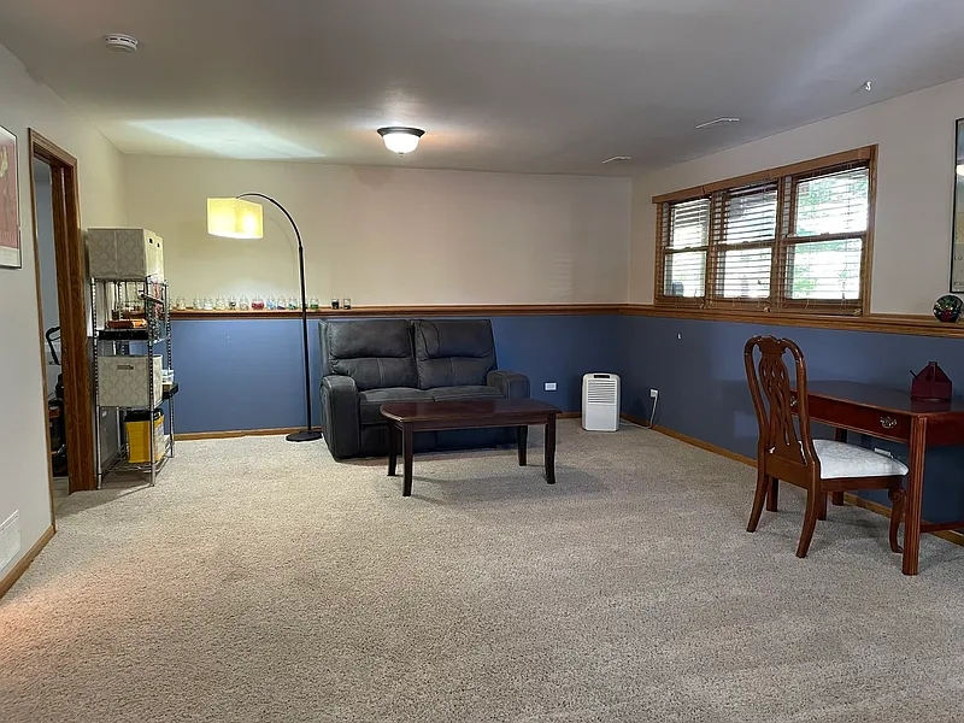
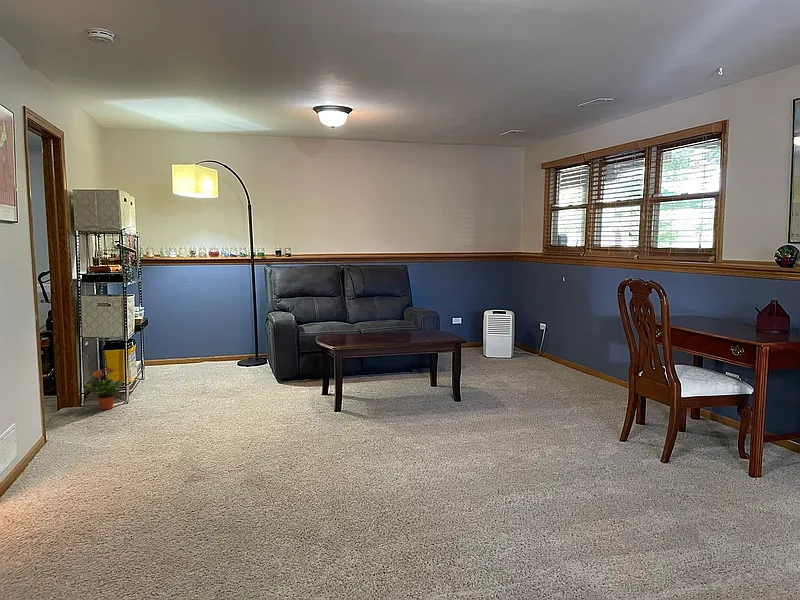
+ potted plant [82,366,126,411]
